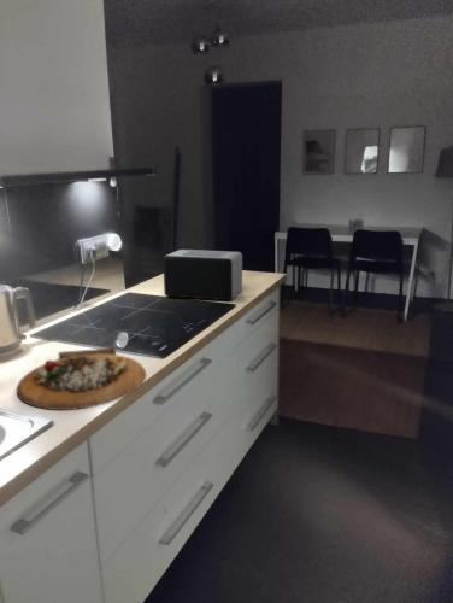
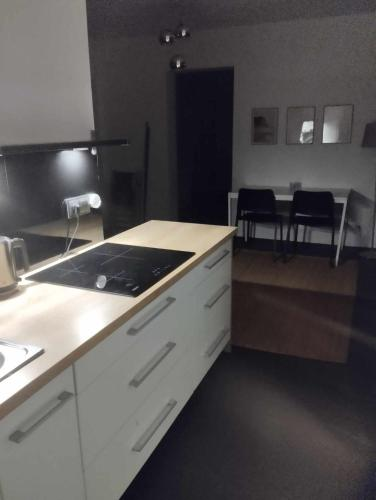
- cutting board [16,346,147,411]
- toaster [161,248,243,302]
